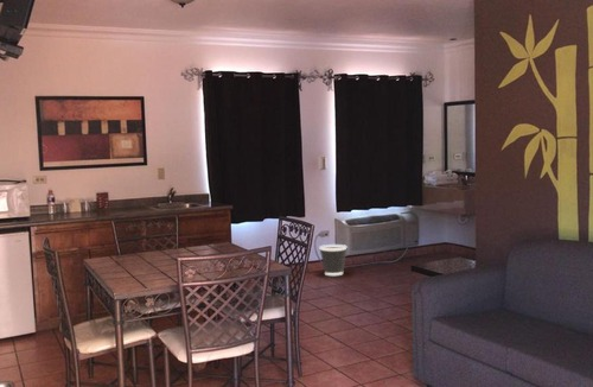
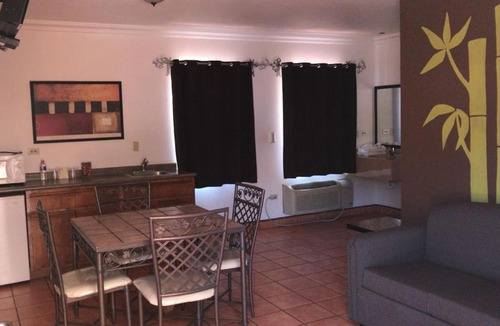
- wastebasket [318,243,349,277]
